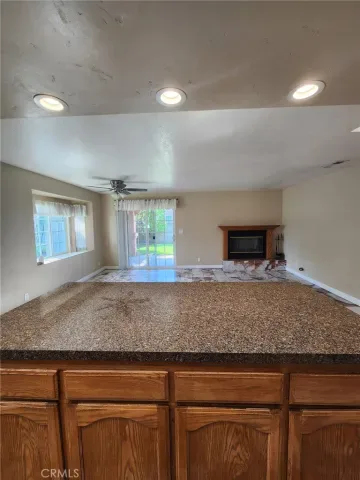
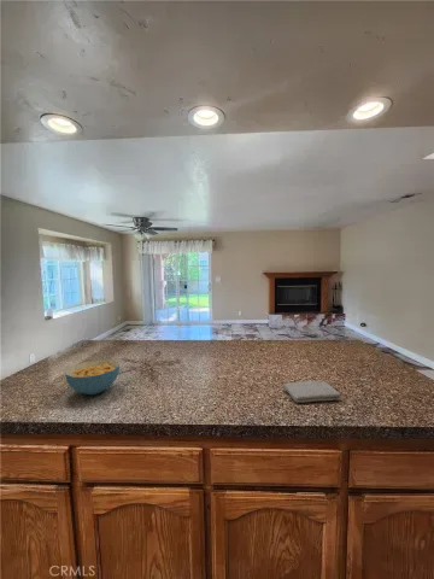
+ cereal bowl [64,358,121,396]
+ washcloth [282,380,341,404]
